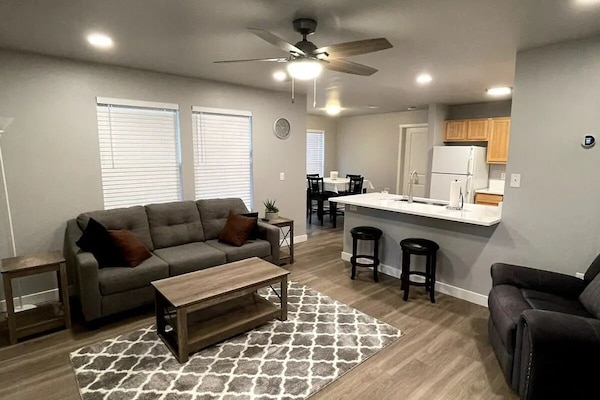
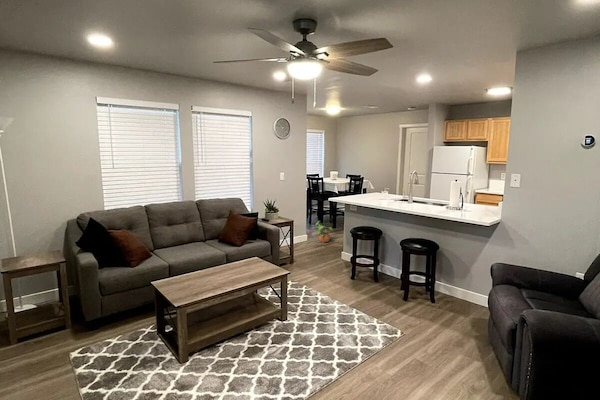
+ potted plant [314,220,334,243]
